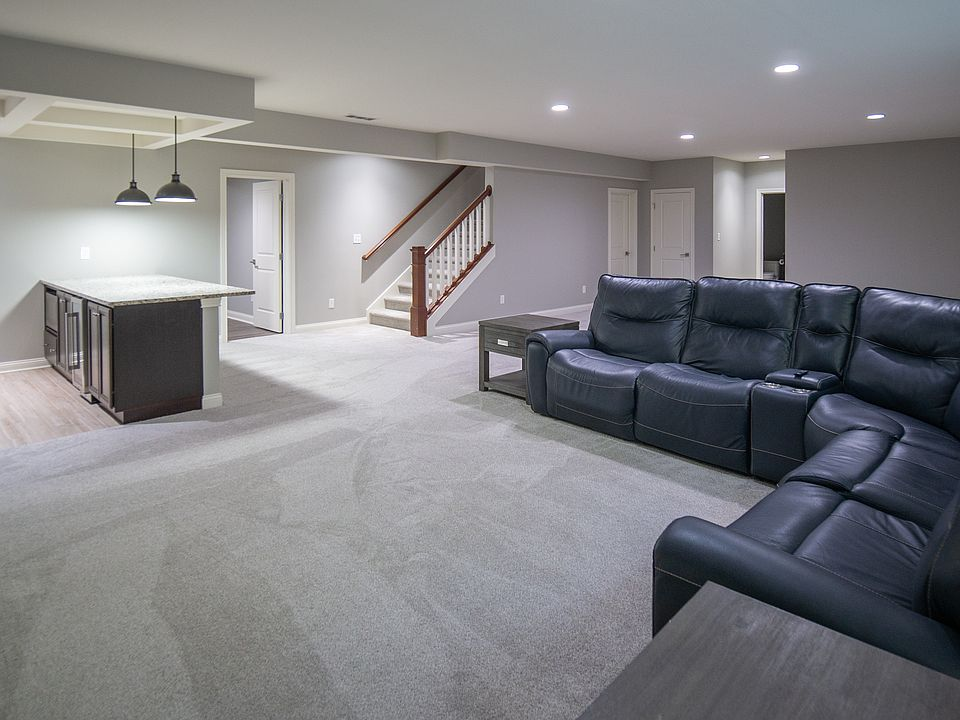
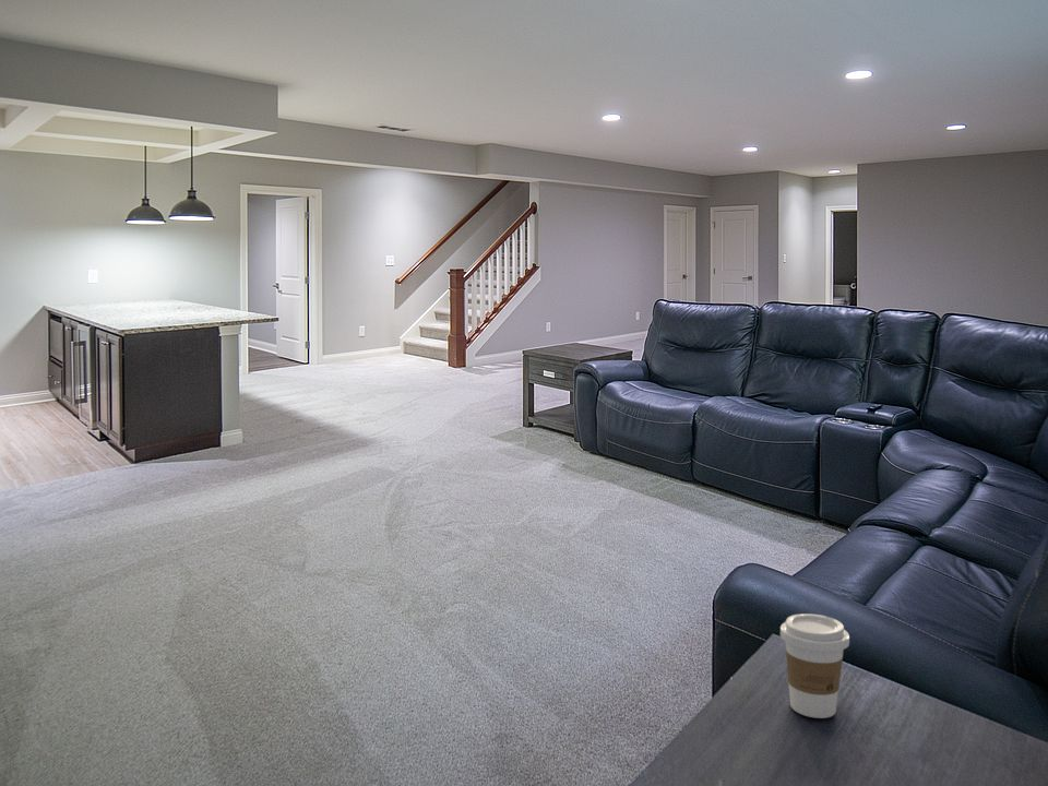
+ coffee cup [779,612,850,719]
